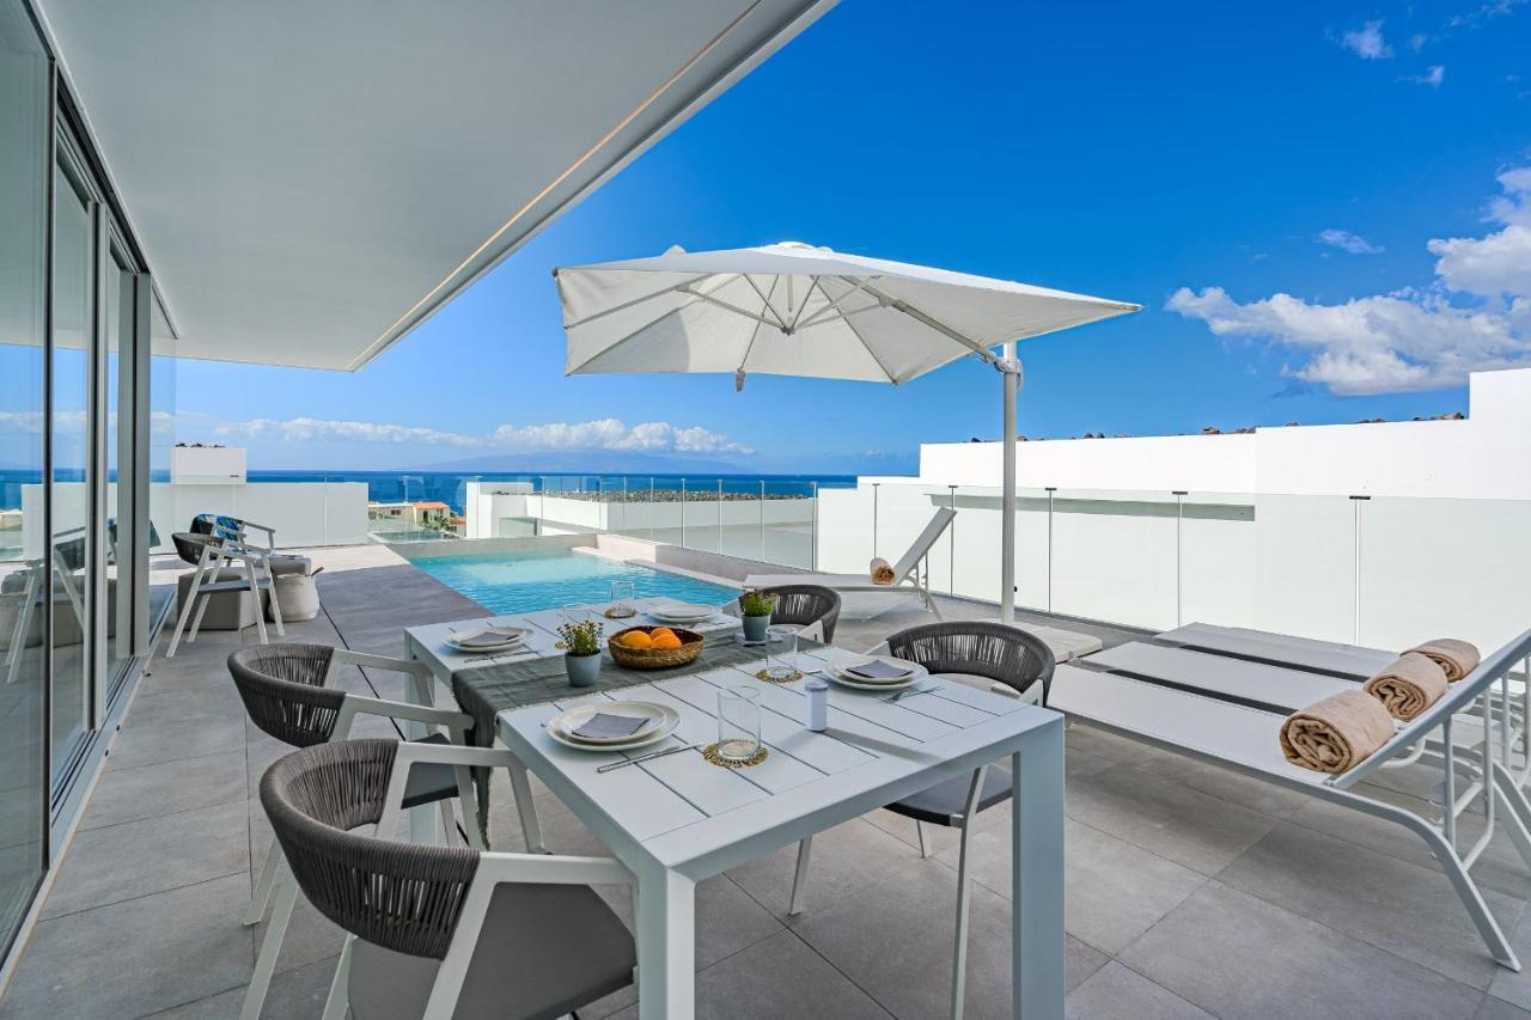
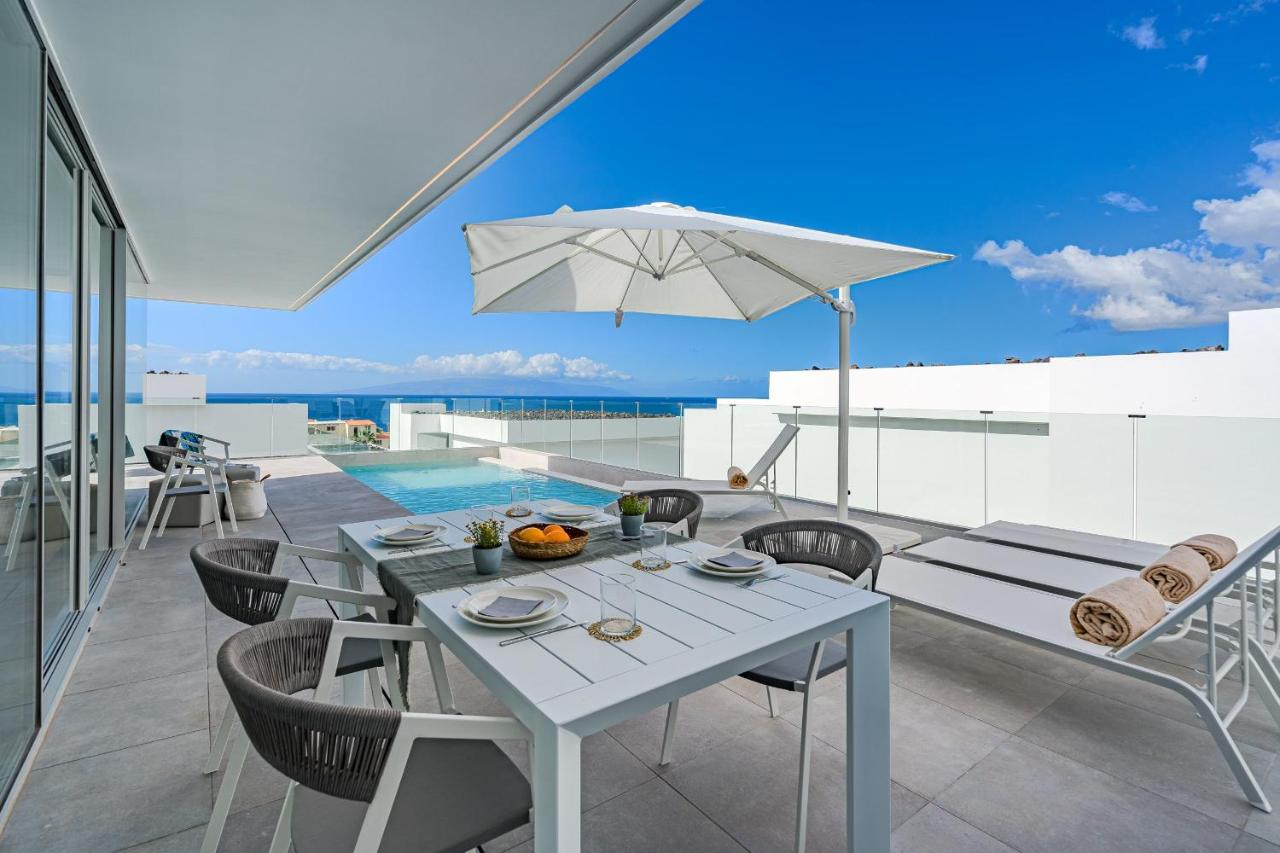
- salt shaker [804,682,829,732]
